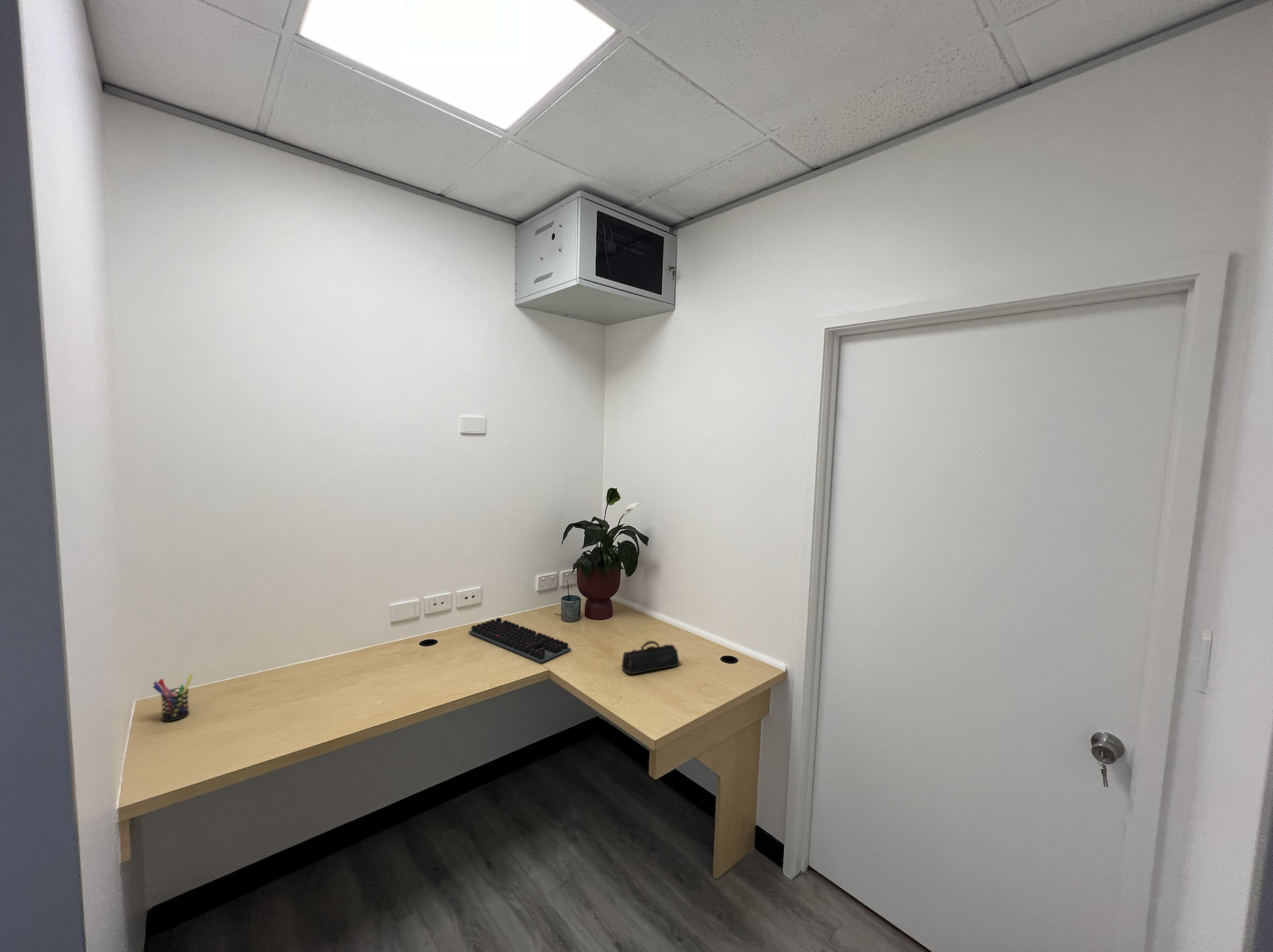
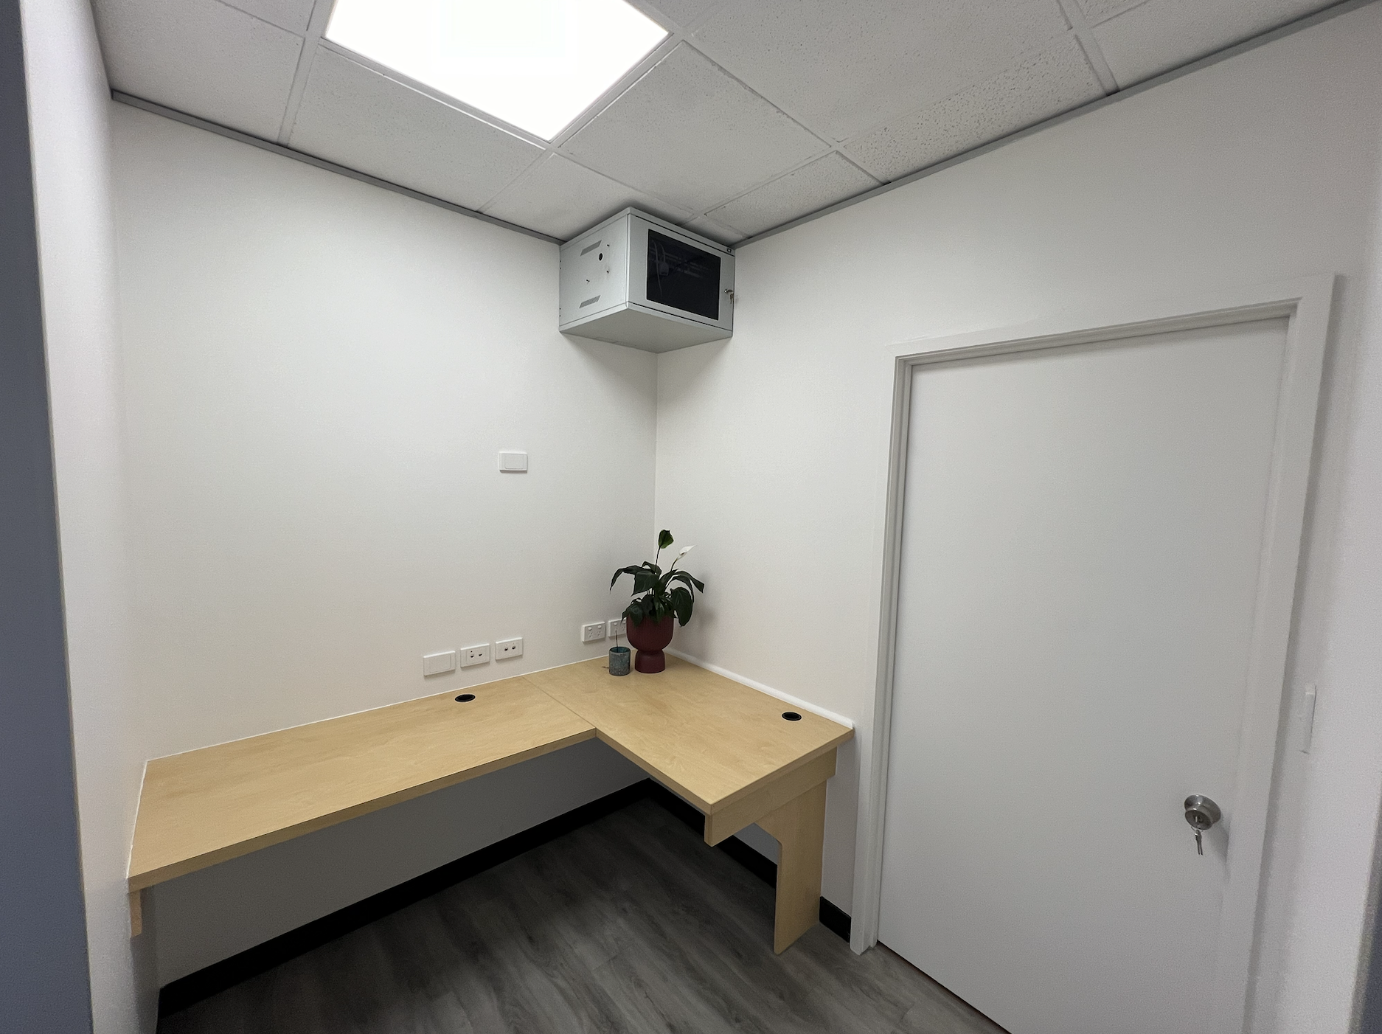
- pencil case [621,640,680,675]
- pen holder [152,674,194,722]
- computer keyboard [467,617,572,663]
